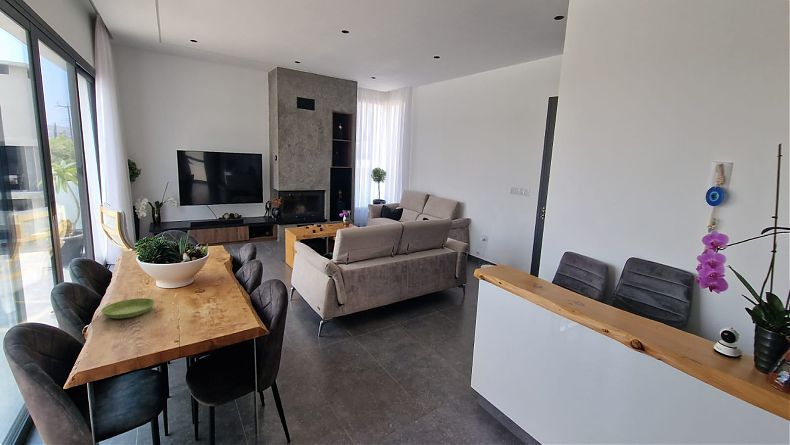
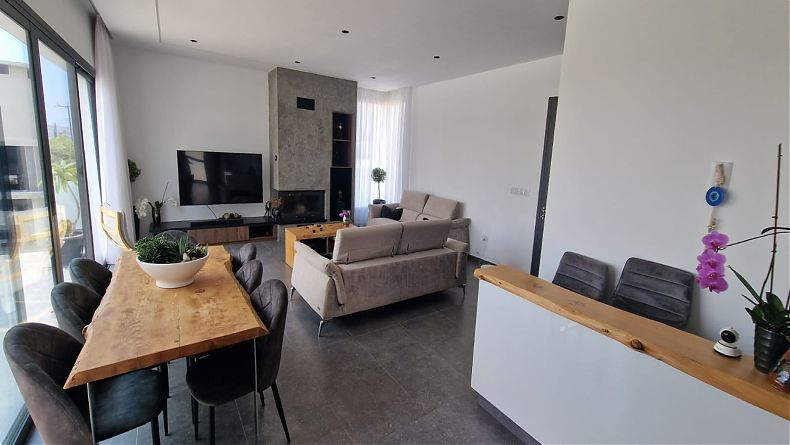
- saucer [100,297,156,319]
